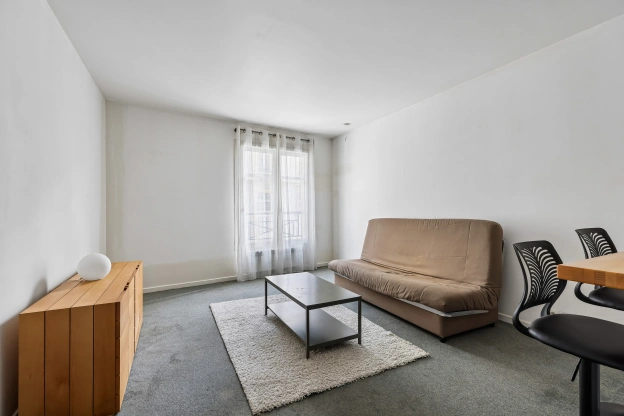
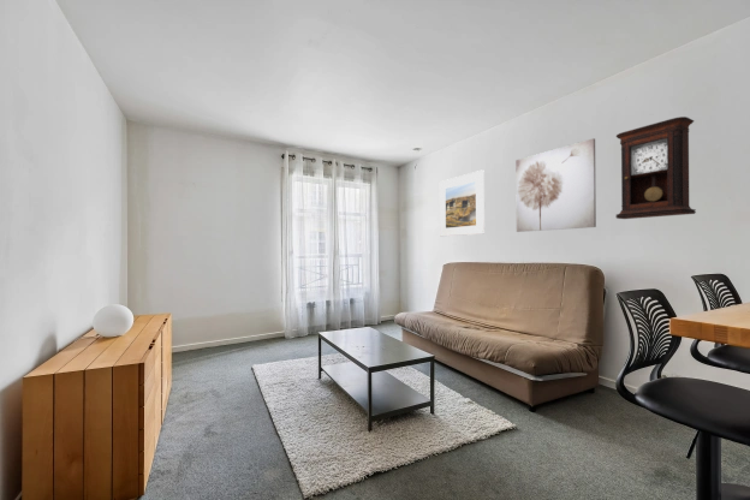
+ pendulum clock [614,115,697,220]
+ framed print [439,168,486,238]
+ wall art [514,137,597,233]
